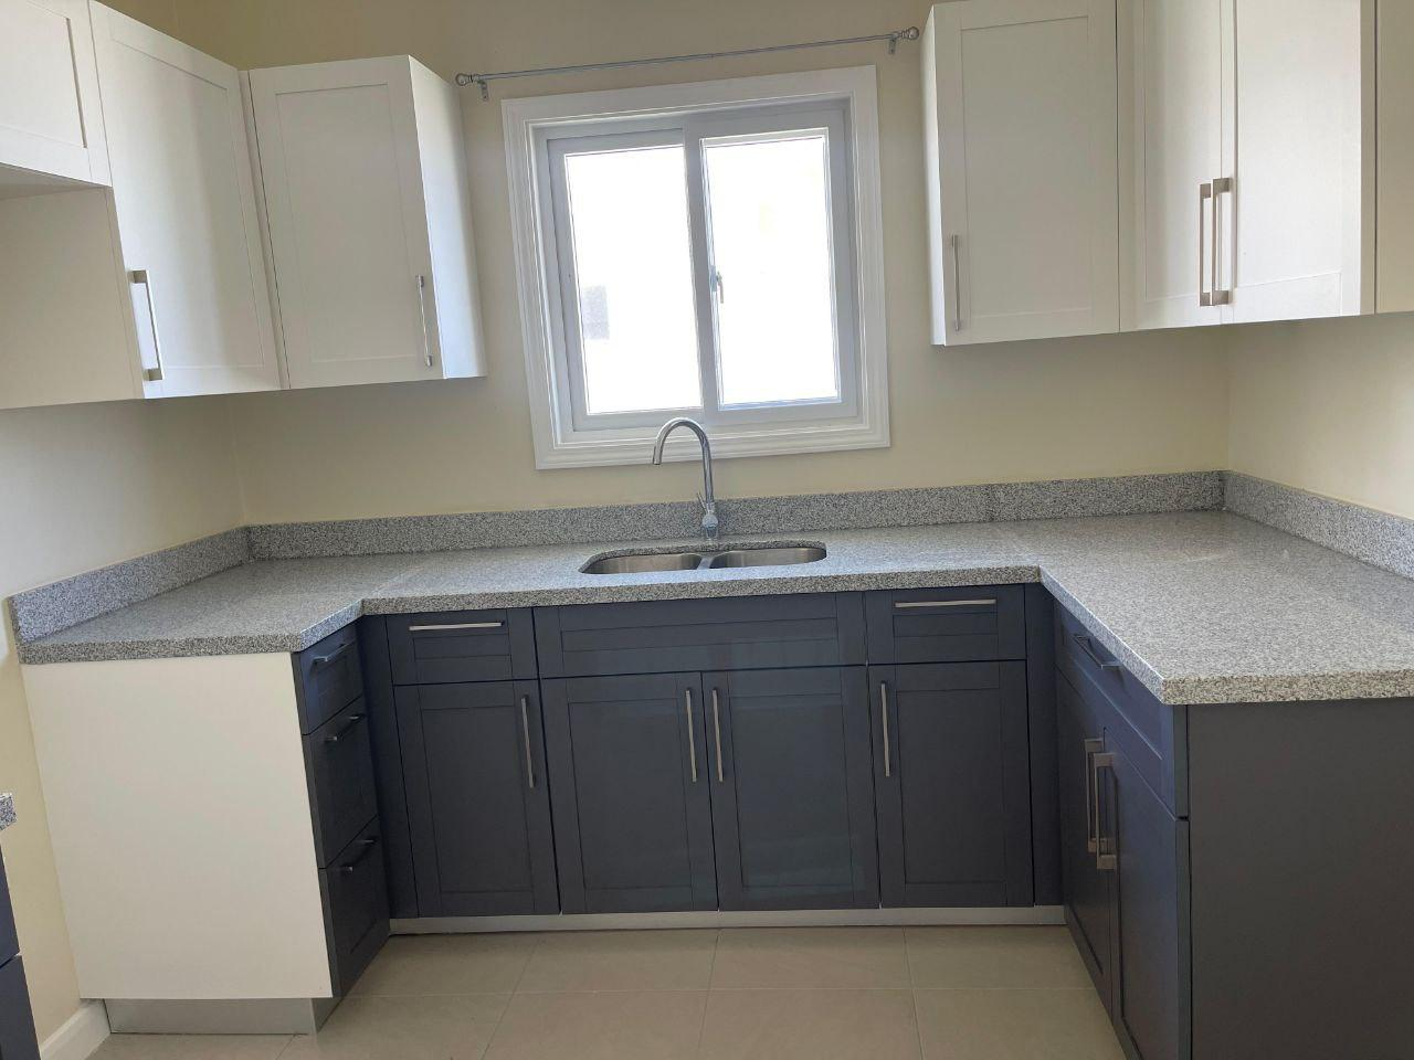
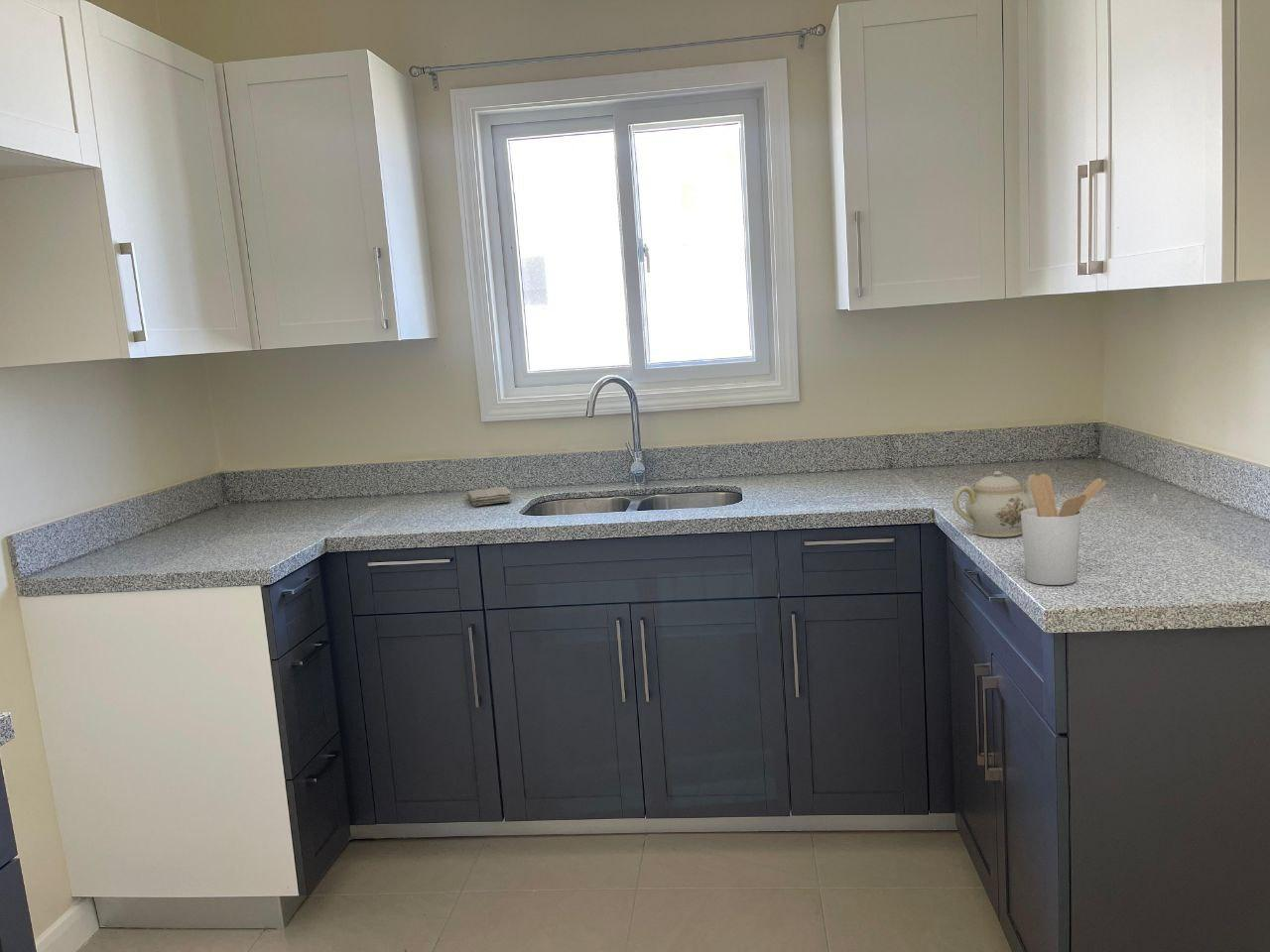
+ utensil holder [1021,473,1107,586]
+ washcloth [466,486,512,507]
+ teapot [952,470,1039,538]
